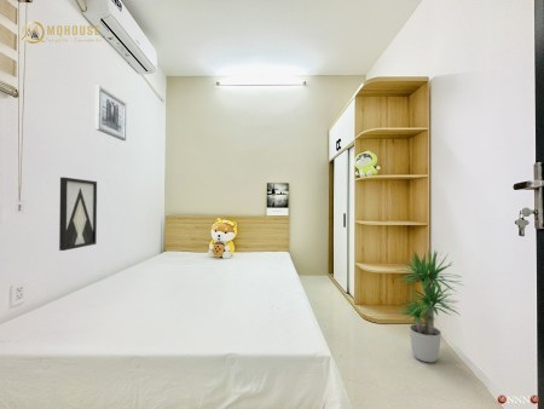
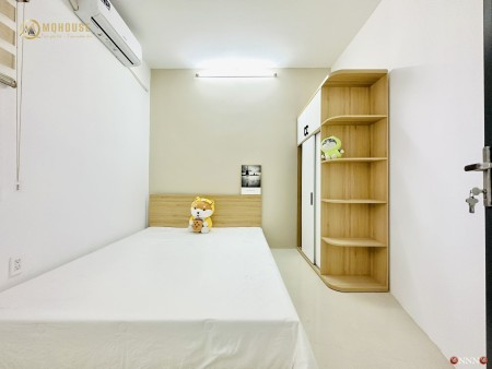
- potted plant [395,248,464,363]
- wall art [58,177,98,252]
- wall art [94,85,127,142]
